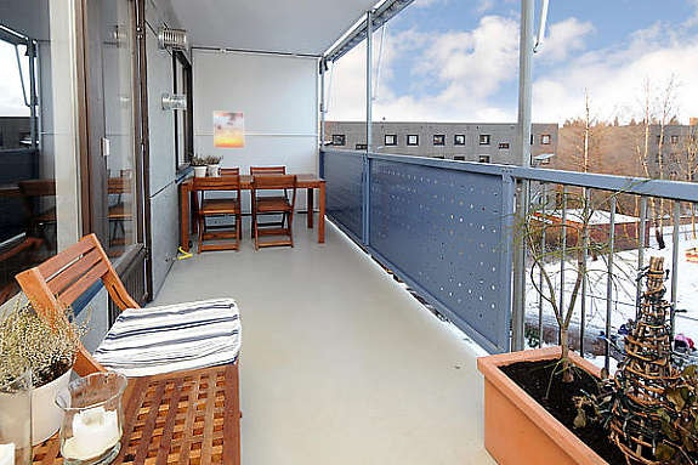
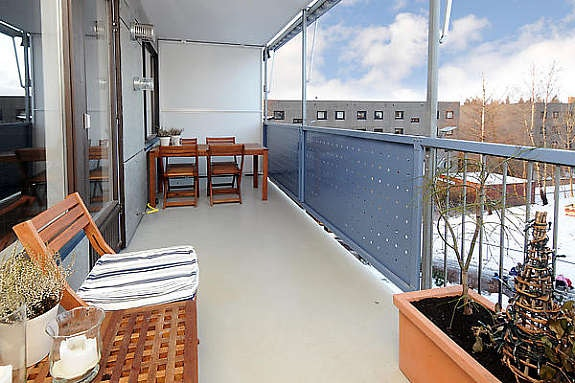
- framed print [212,110,245,149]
